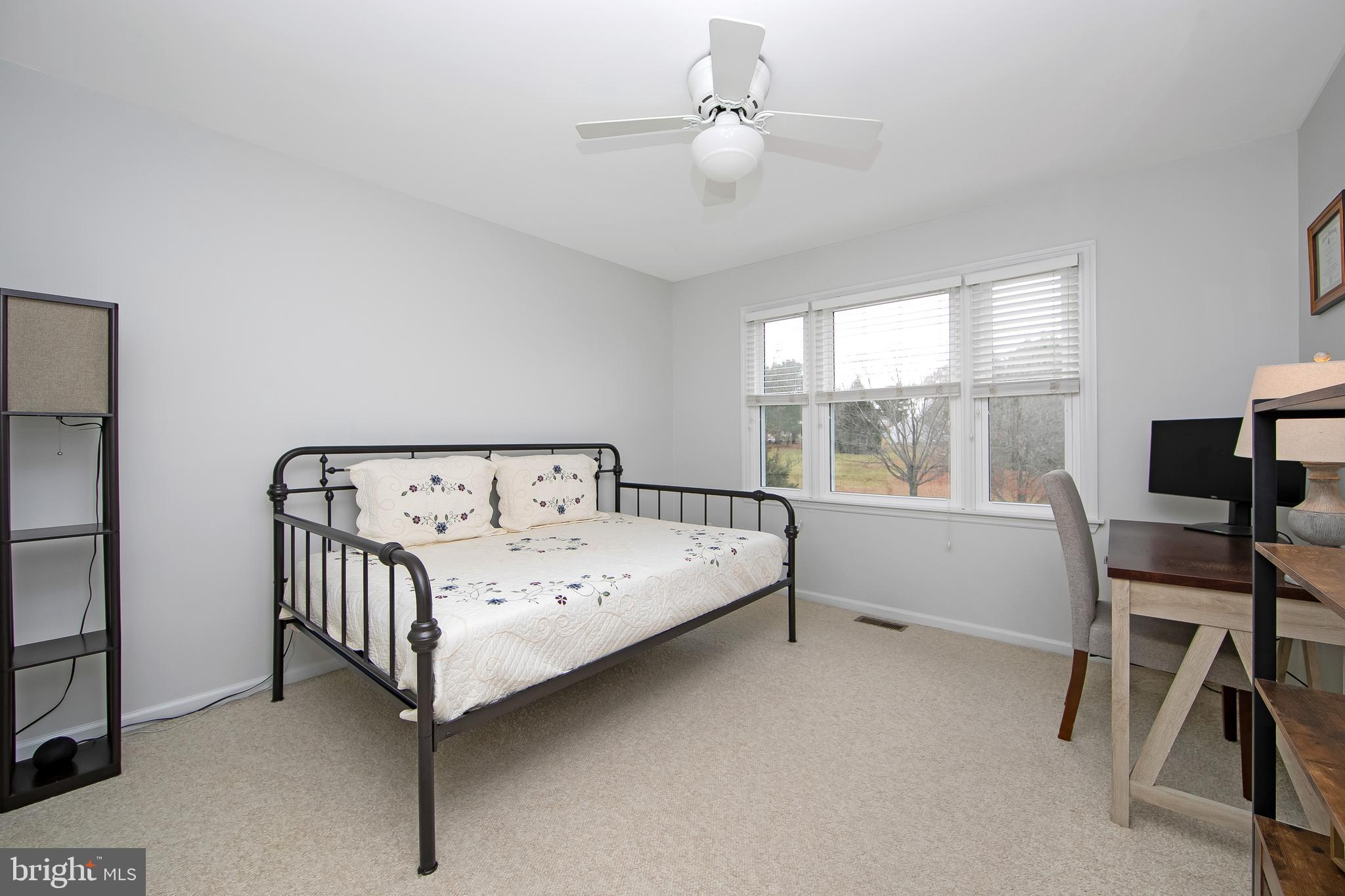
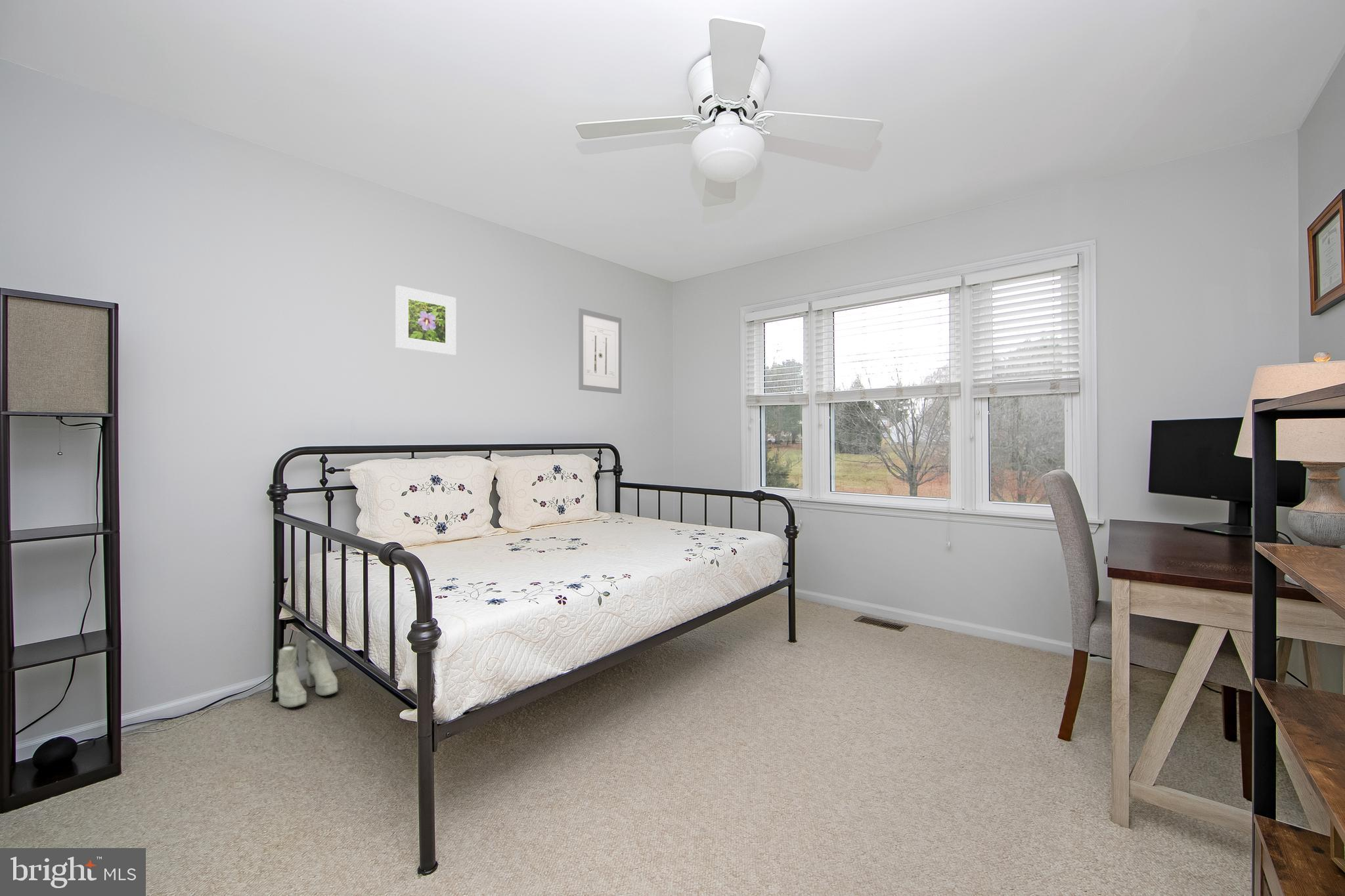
+ wall art [578,308,622,395]
+ boots [275,637,339,708]
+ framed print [395,285,456,356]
